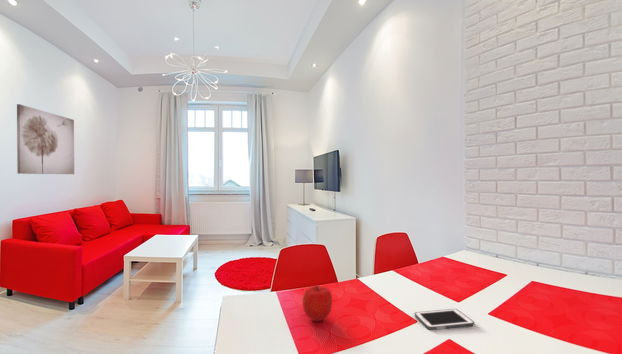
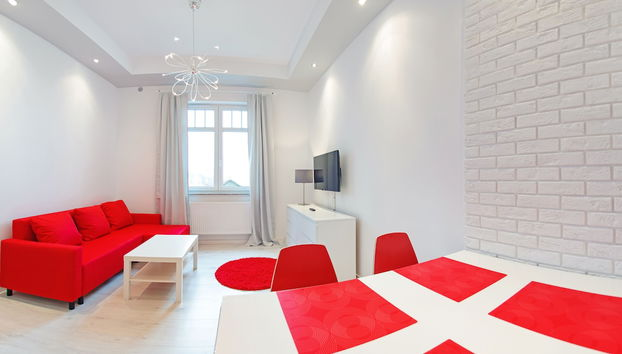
- fruit [302,284,333,323]
- wall art [16,103,75,175]
- cell phone [414,308,475,331]
